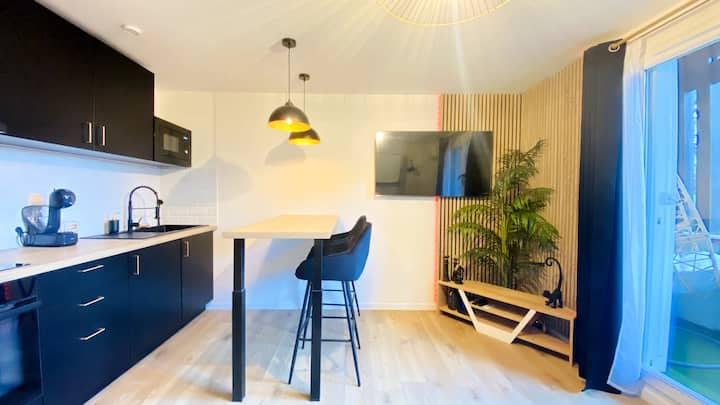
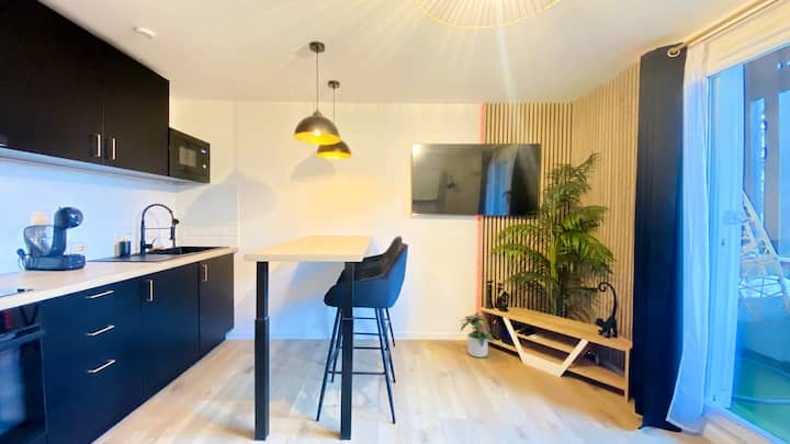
+ potted plant [460,311,496,358]
